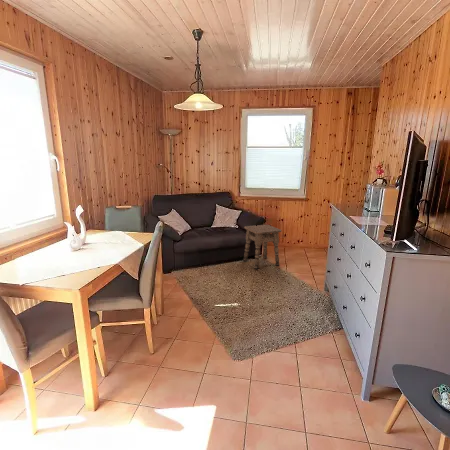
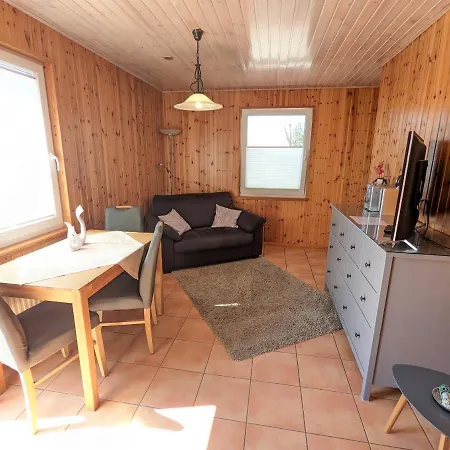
- side table [243,224,283,270]
